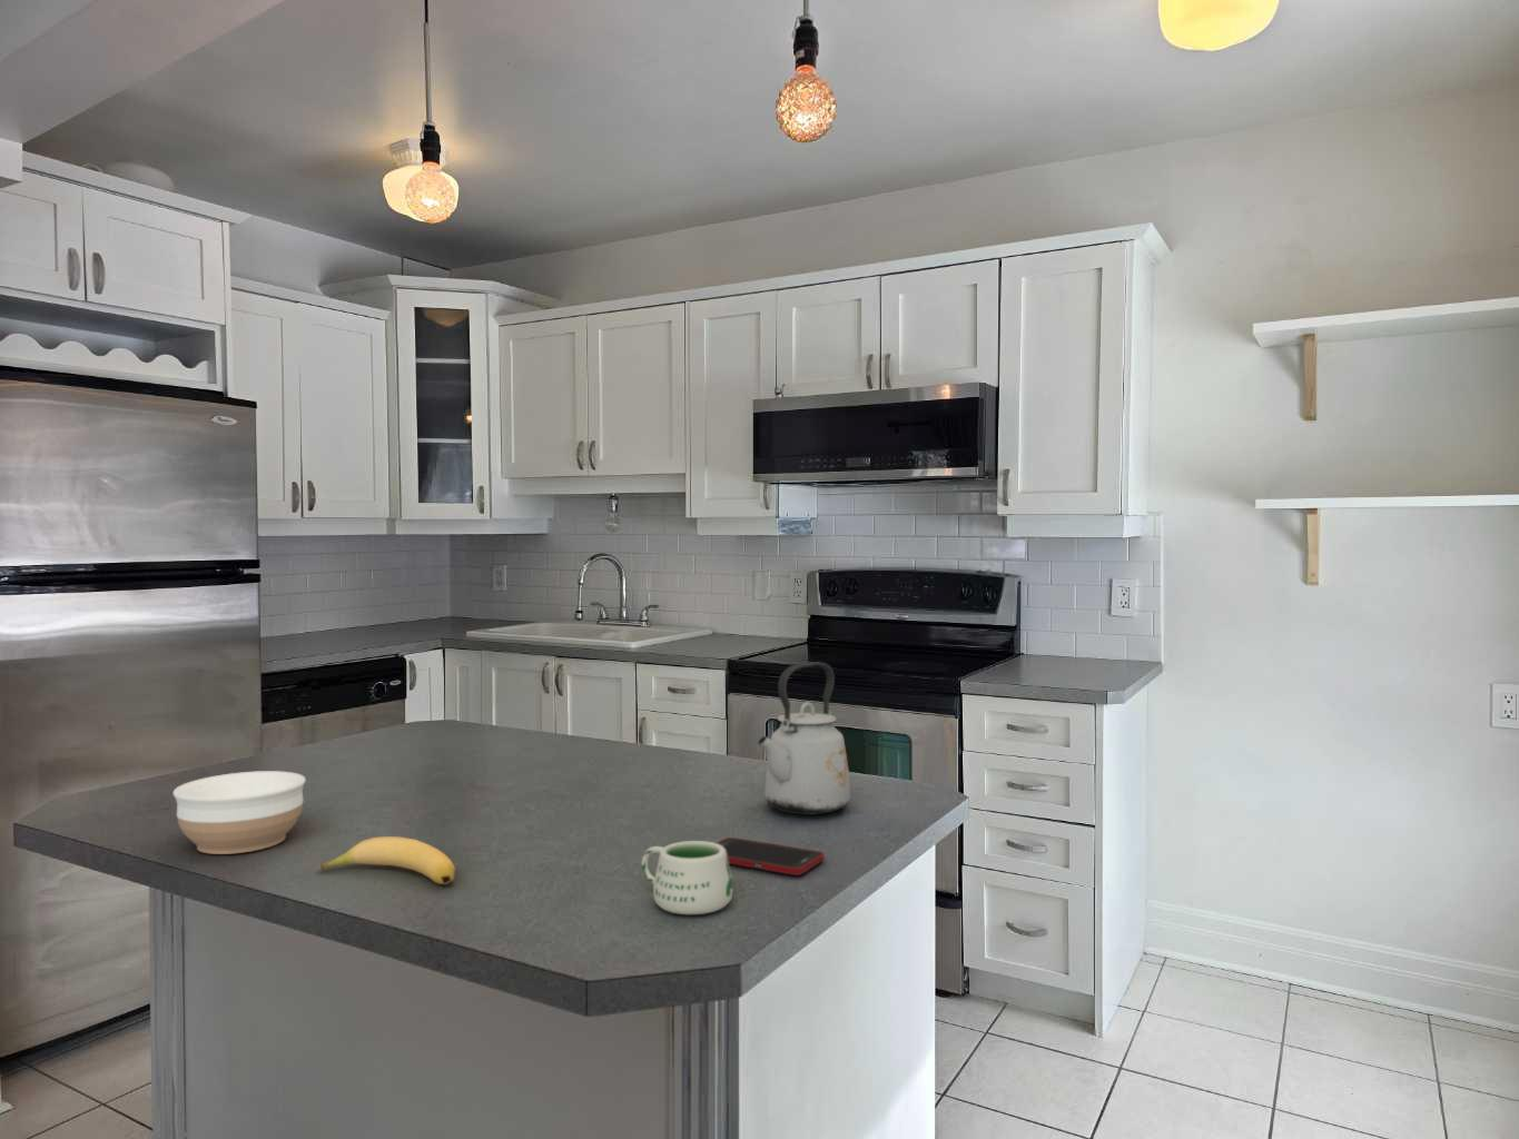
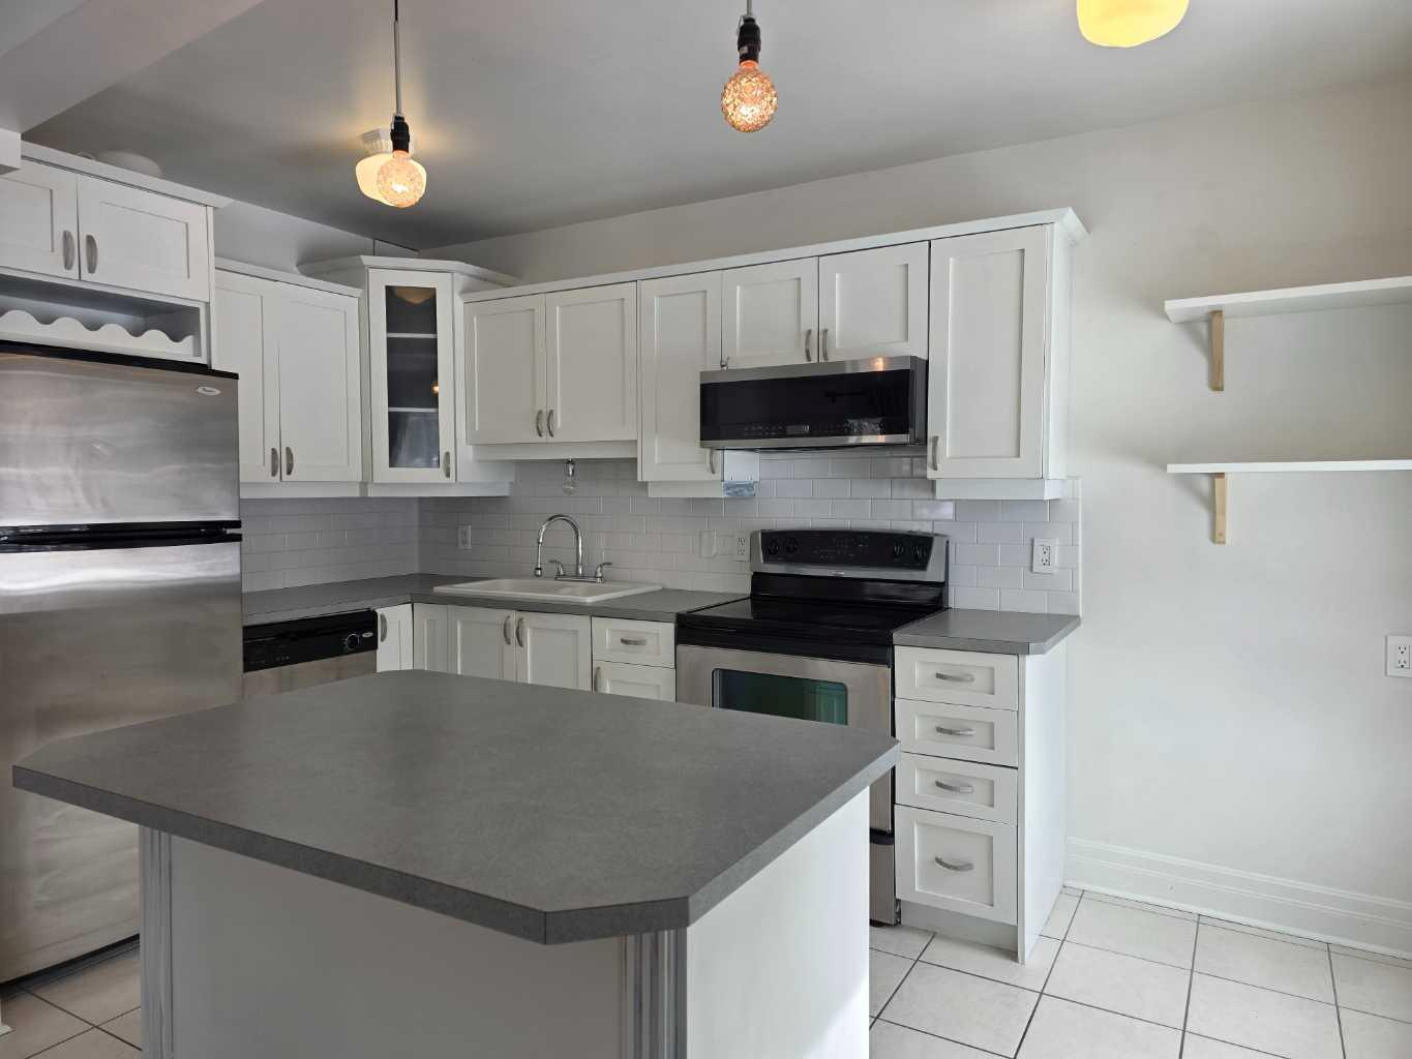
- banana [317,835,456,885]
- kettle [757,660,851,816]
- cell phone [716,836,826,877]
- bowl [172,769,308,855]
- mug [640,840,734,915]
